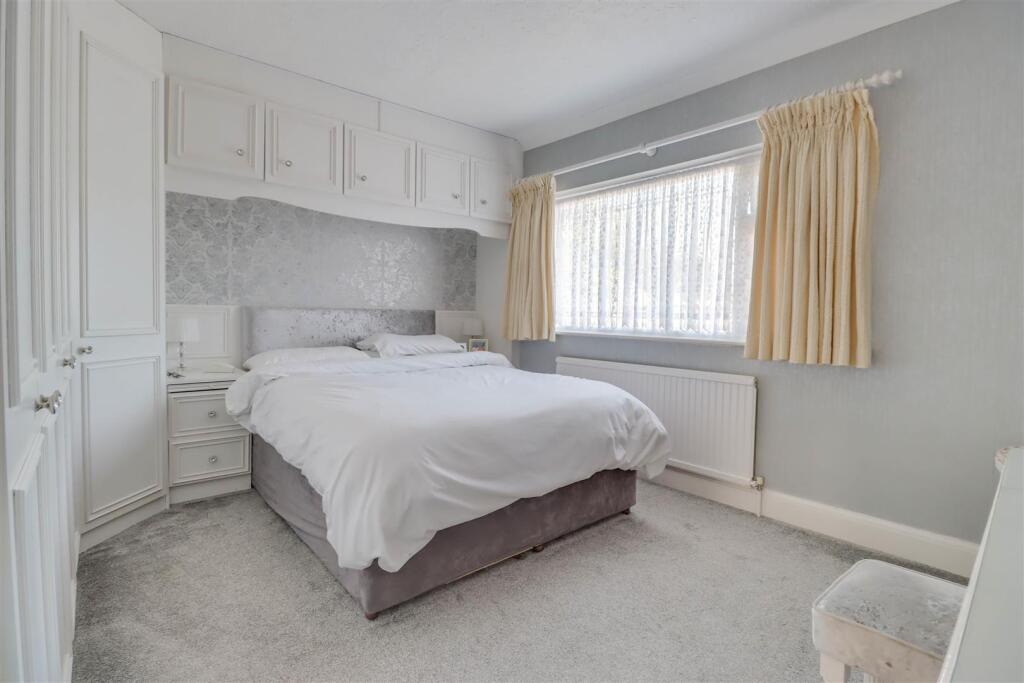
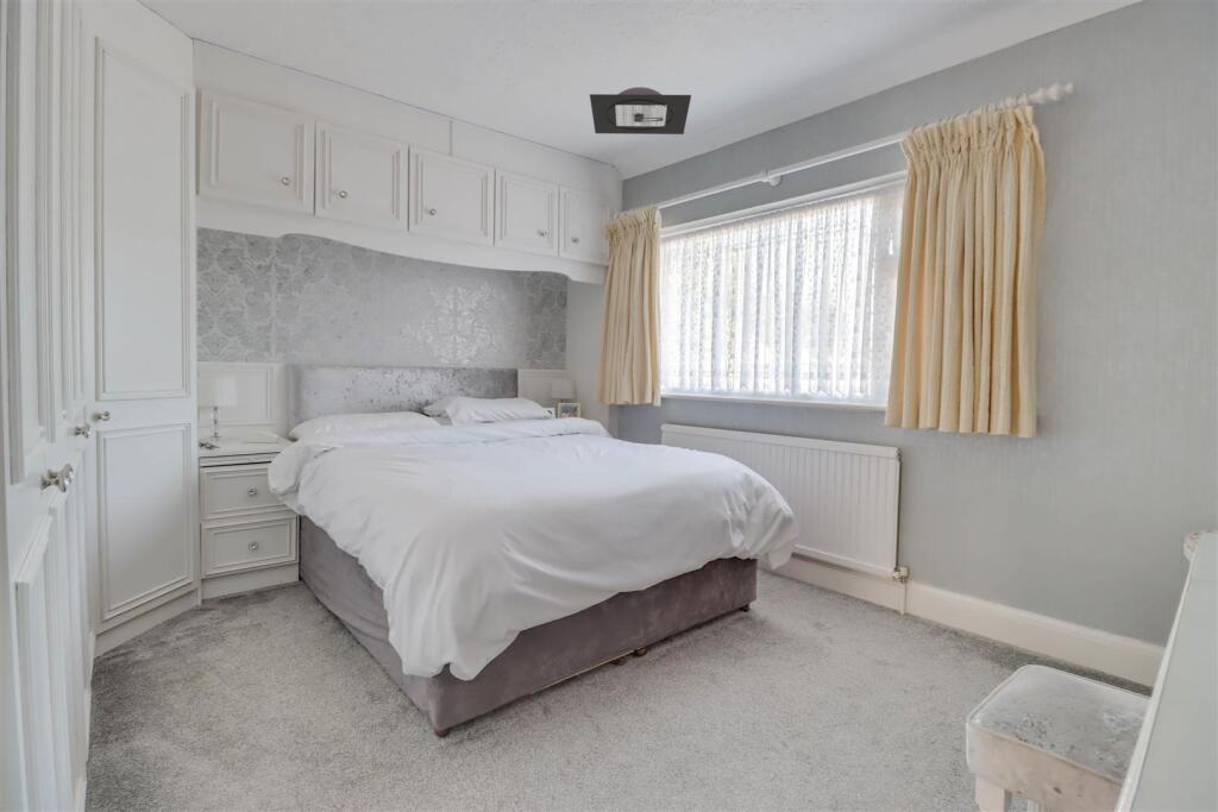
+ ceiling light [589,86,692,136]
